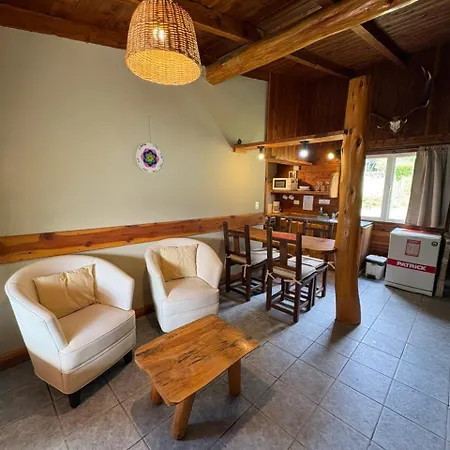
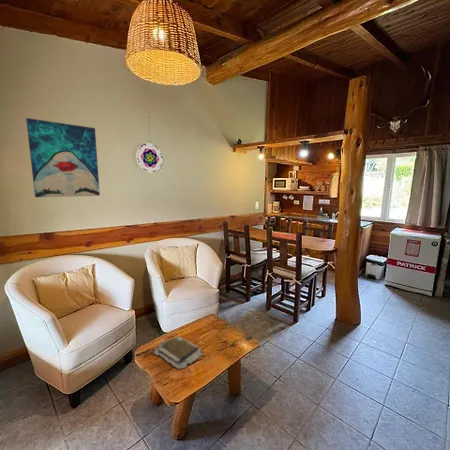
+ book [150,331,204,370]
+ wall art [25,117,101,198]
